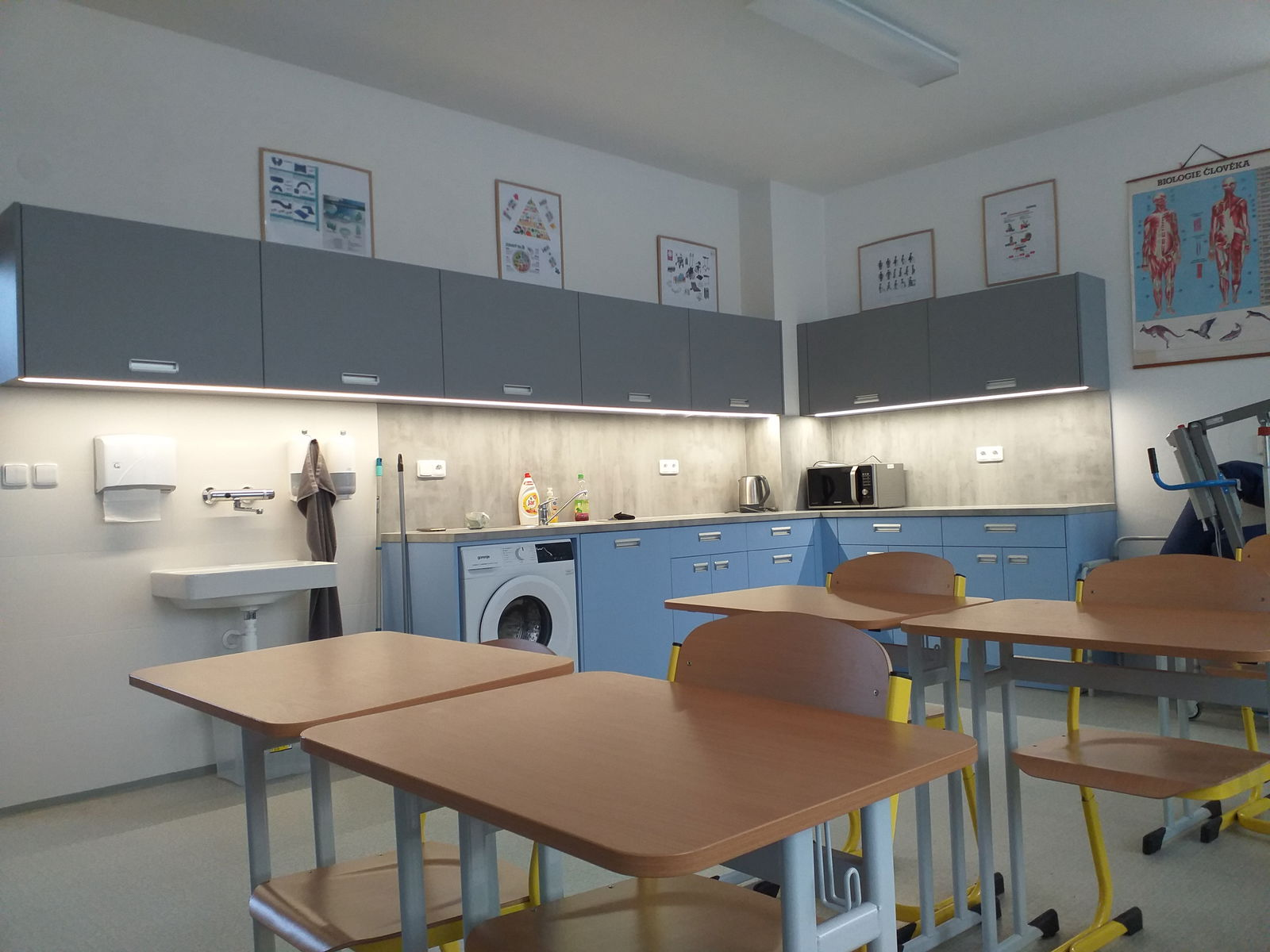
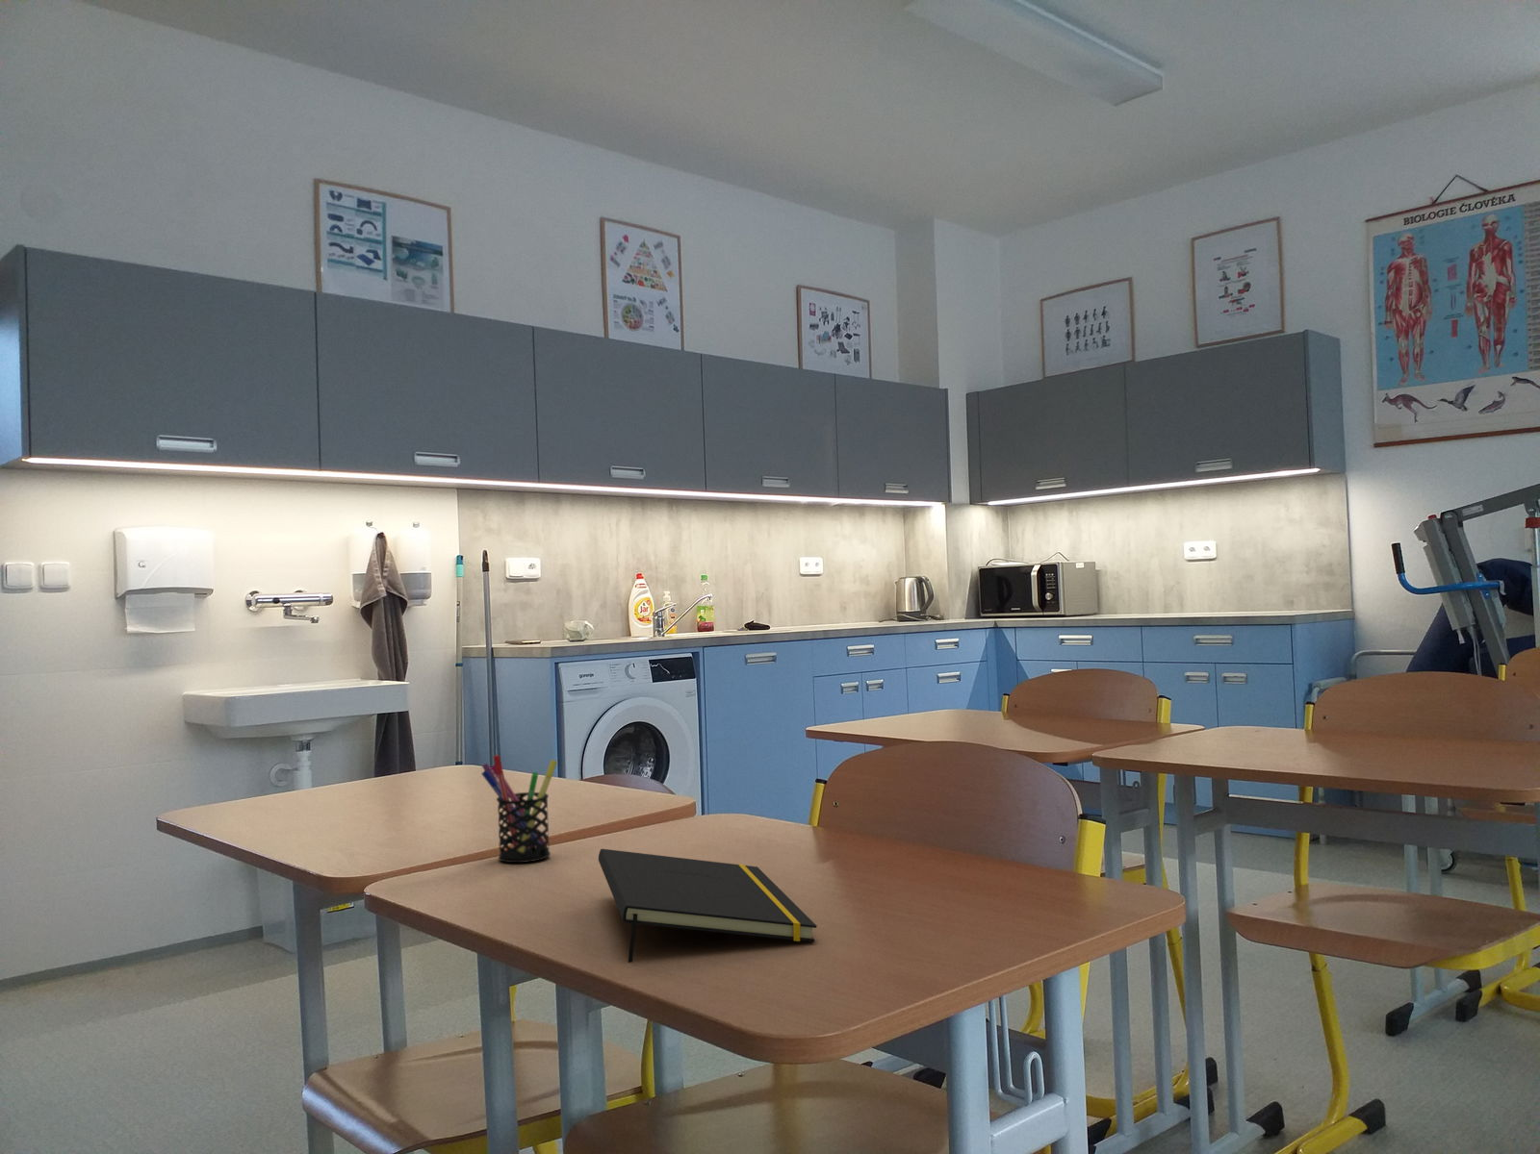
+ pen holder [480,754,558,863]
+ notepad [598,849,819,964]
